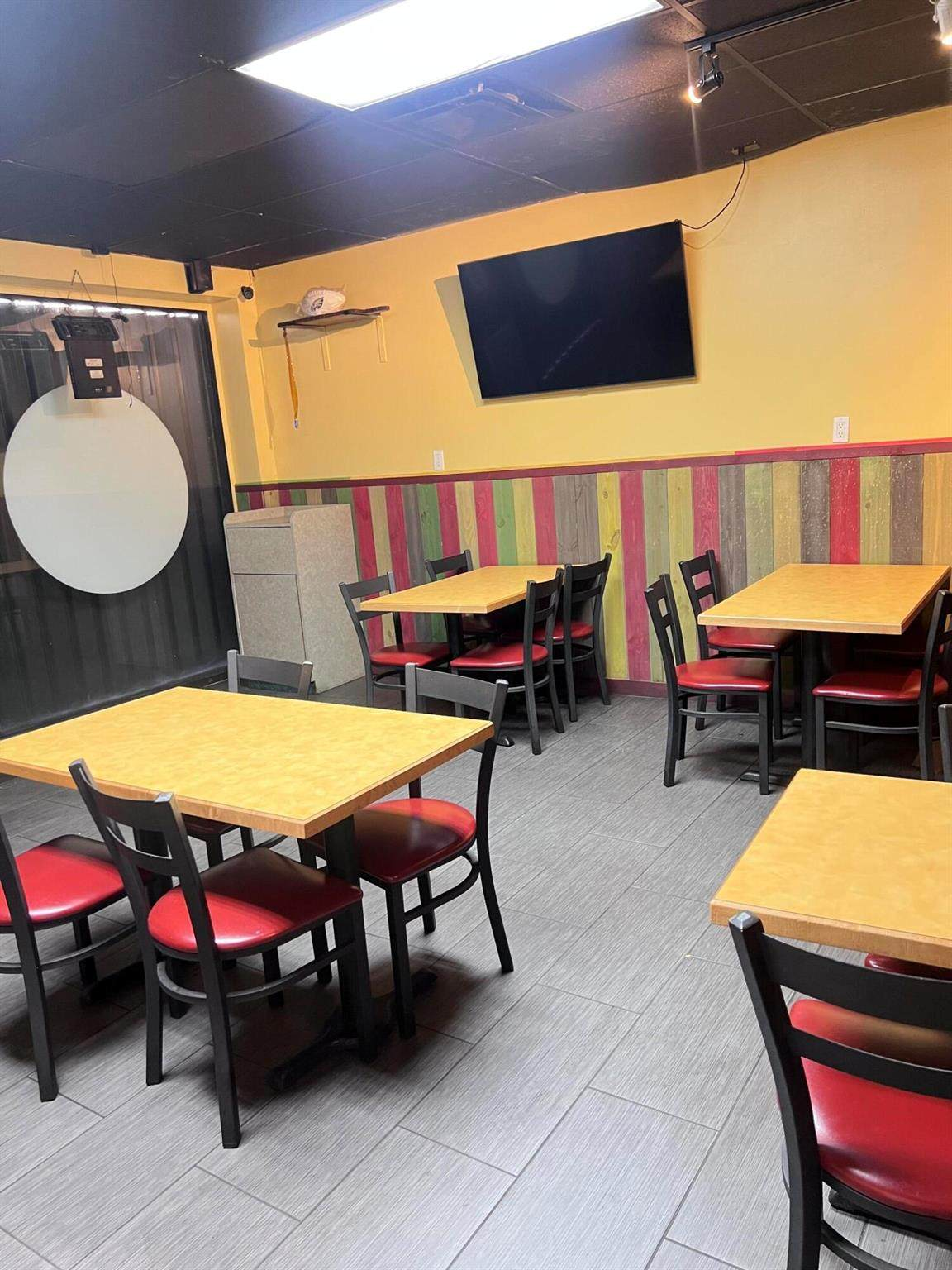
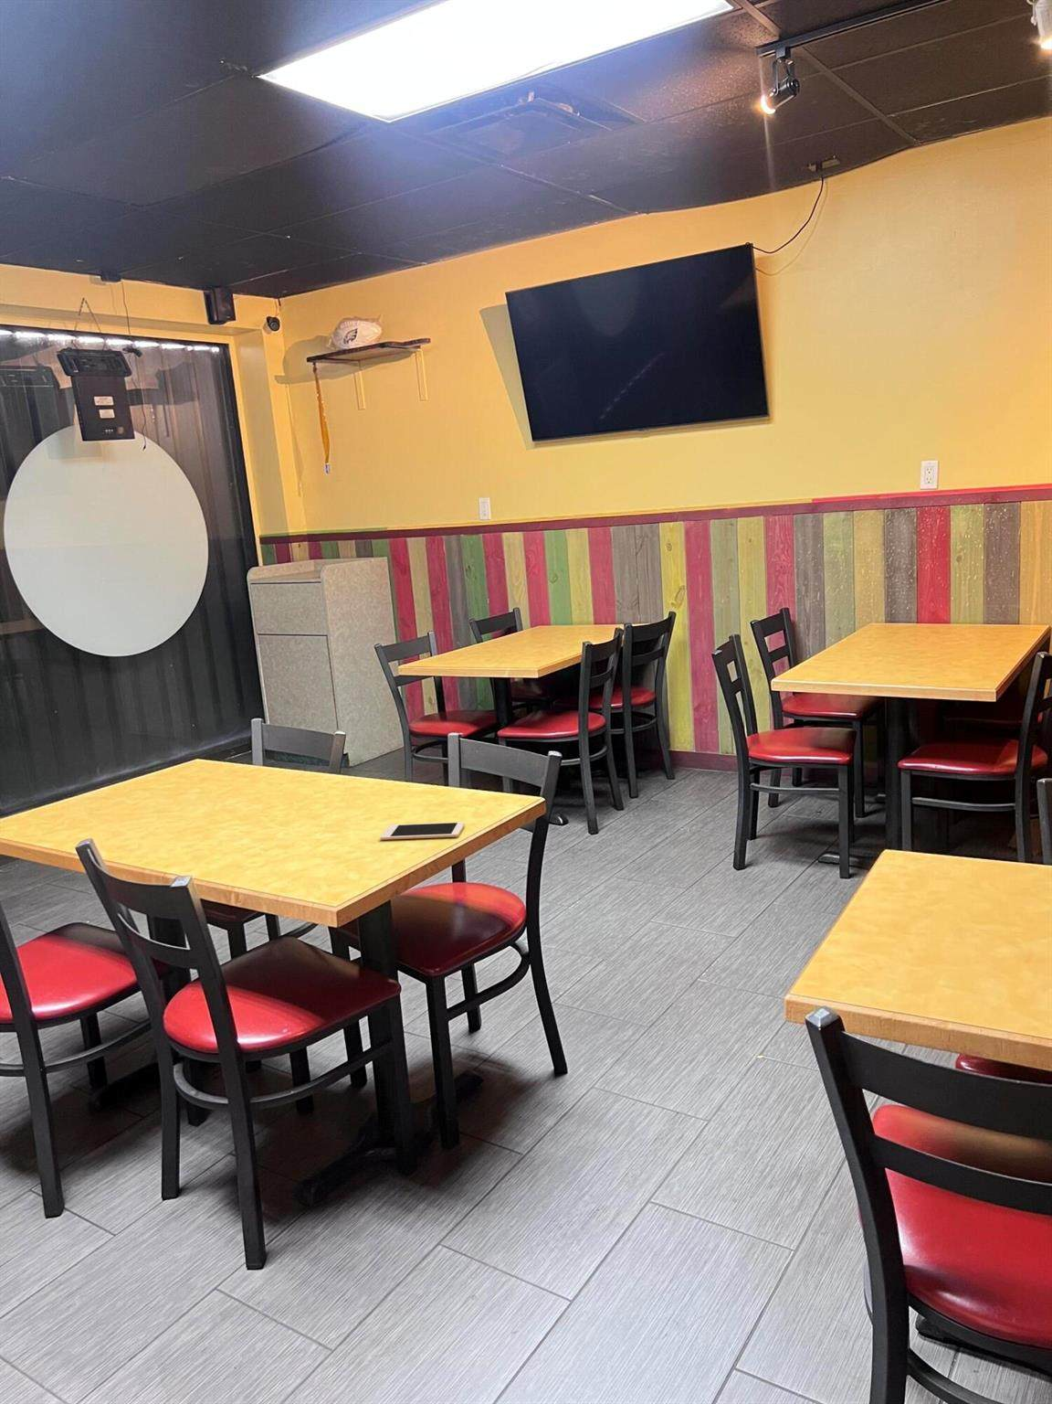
+ cell phone [380,820,465,841]
